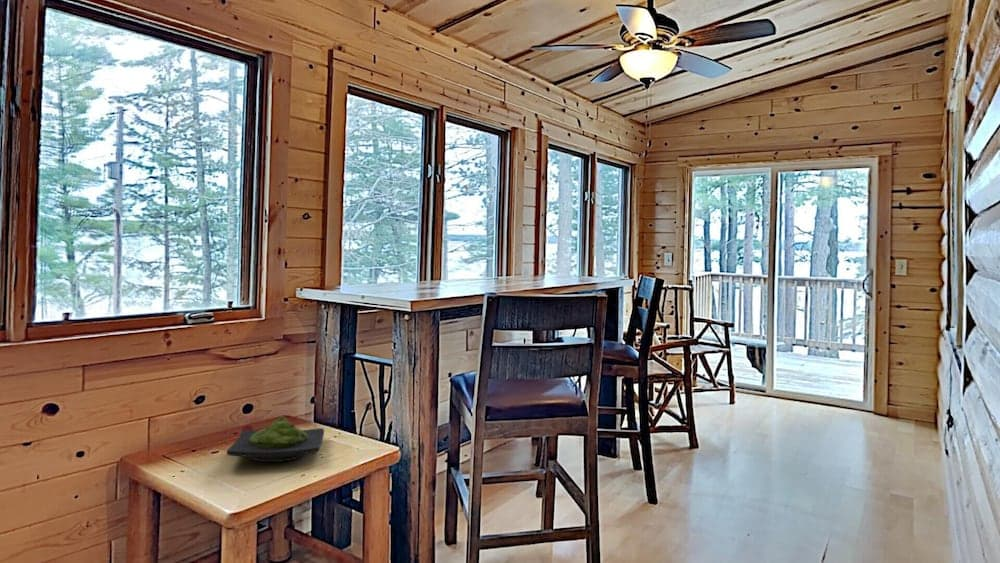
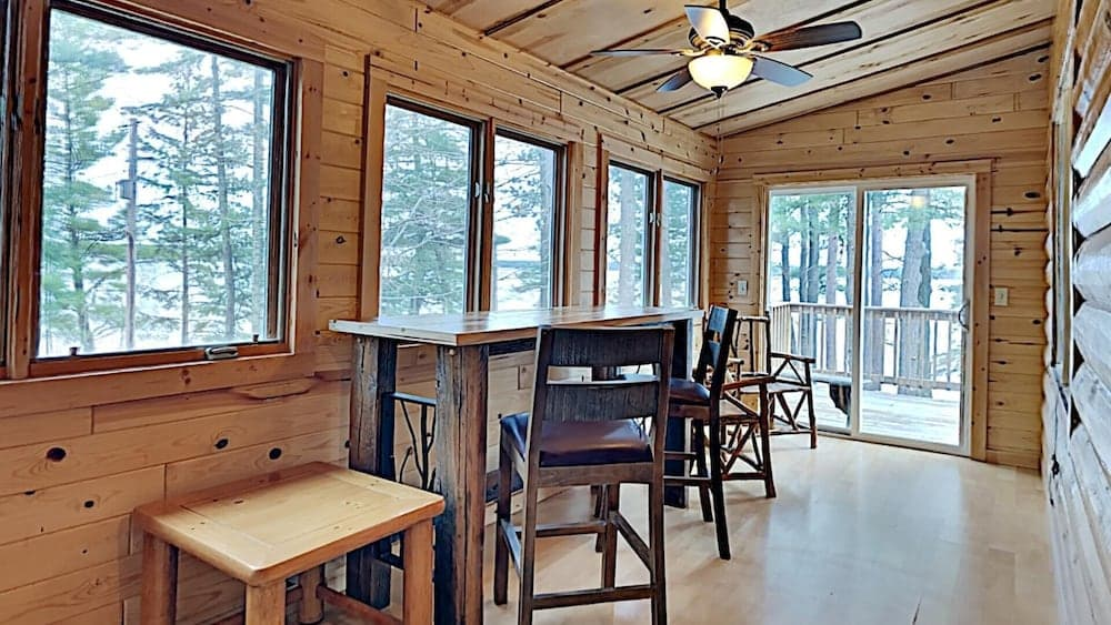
- wasabi [226,415,325,463]
